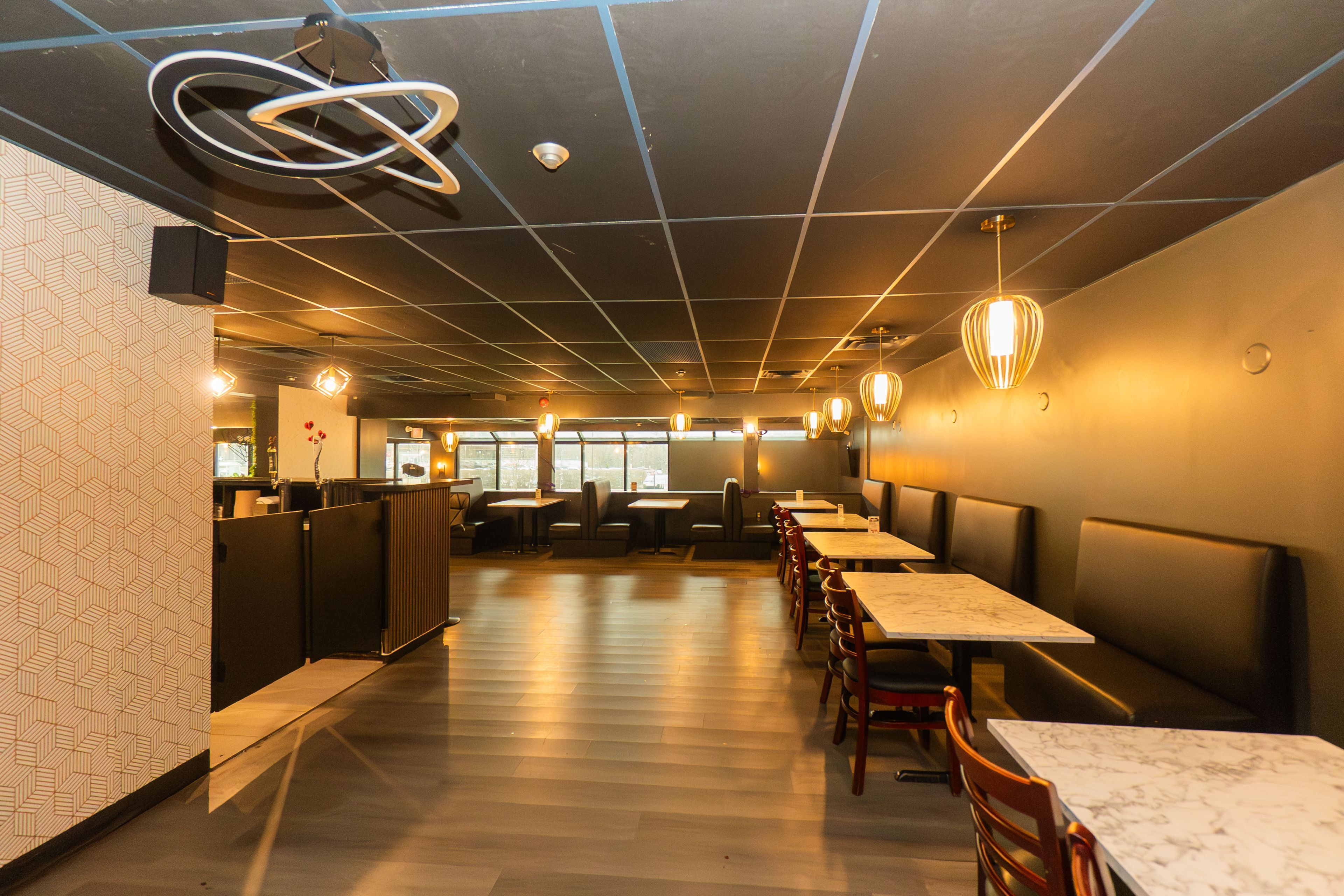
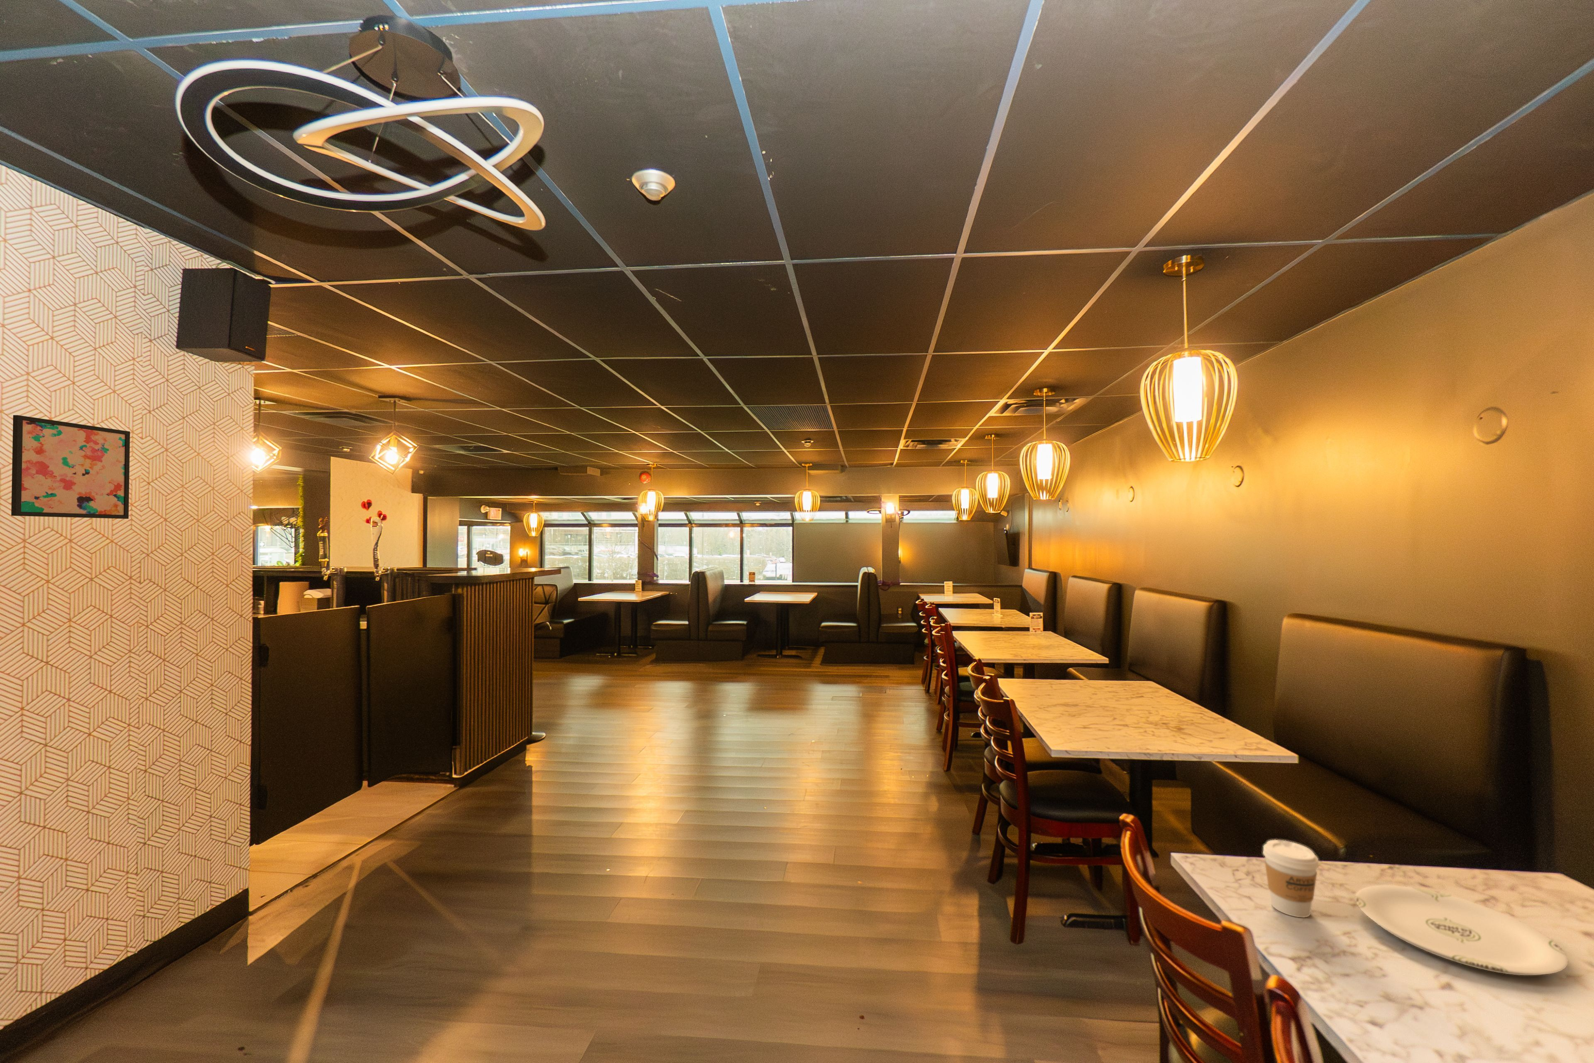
+ plate [1354,884,1568,976]
+ coffee cup [1262,839,1319,918]
+ wall art [11,415,130,518]
